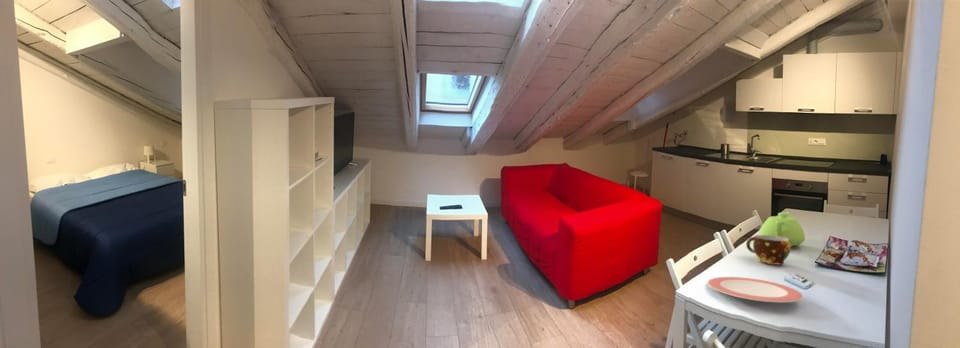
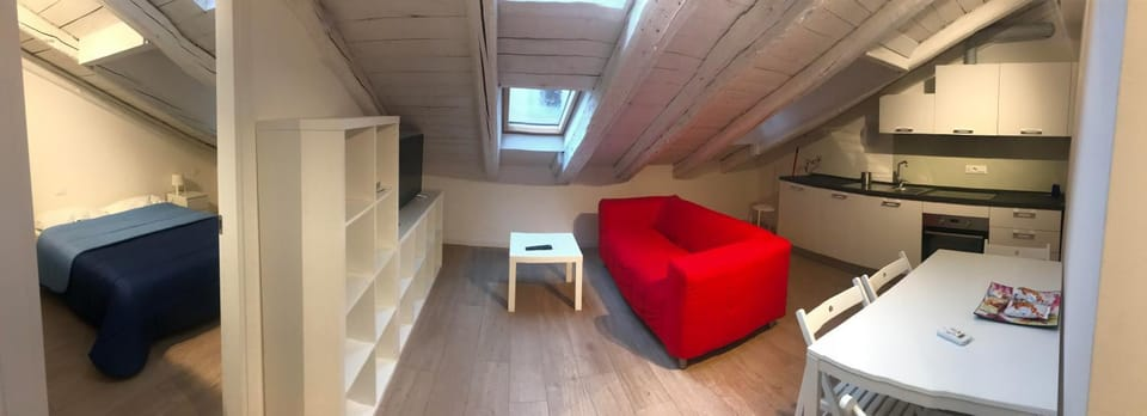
- cup [745,234,792,265]
- plate [706,276,803,303]
- teapot [758,211,806,248]
